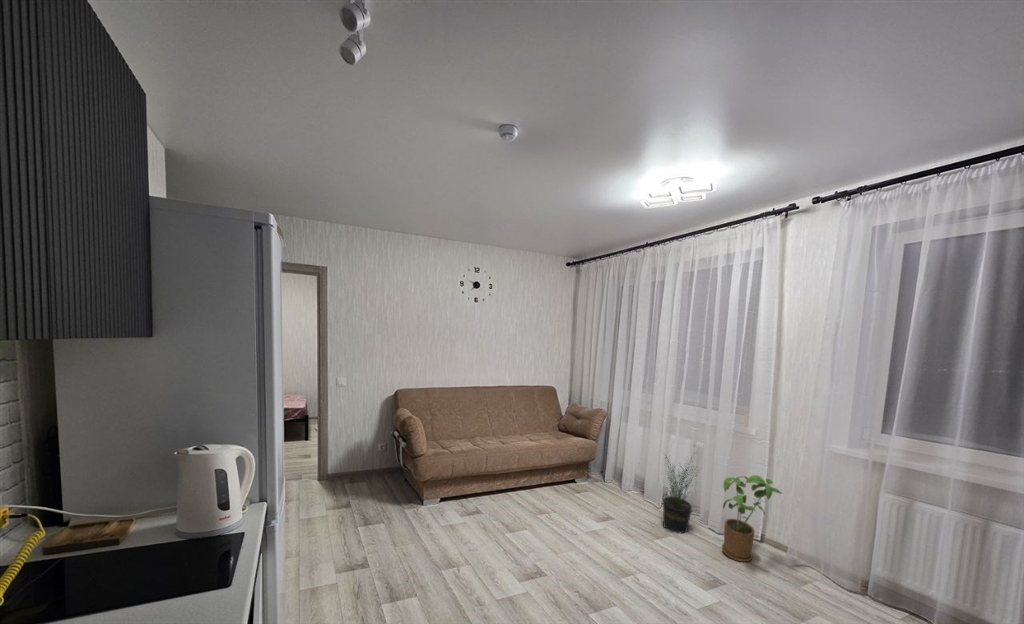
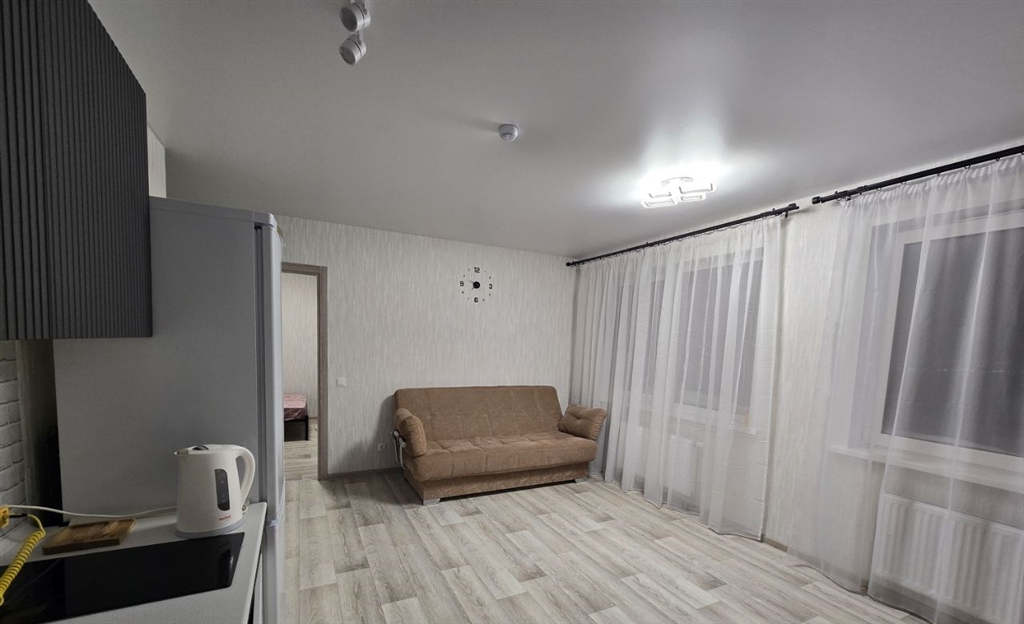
- house plant [721,474,784,563]
- potted plant [658,448,702,534]
